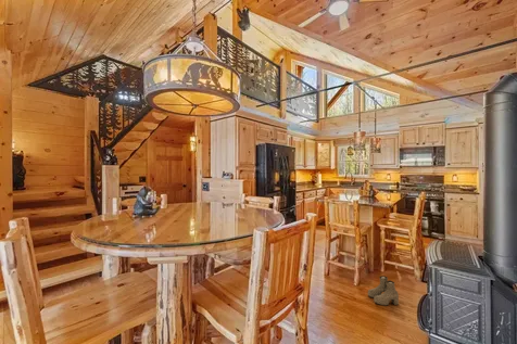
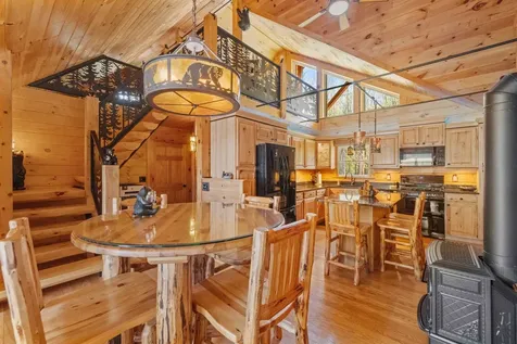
- boots [367,275,400,306]
